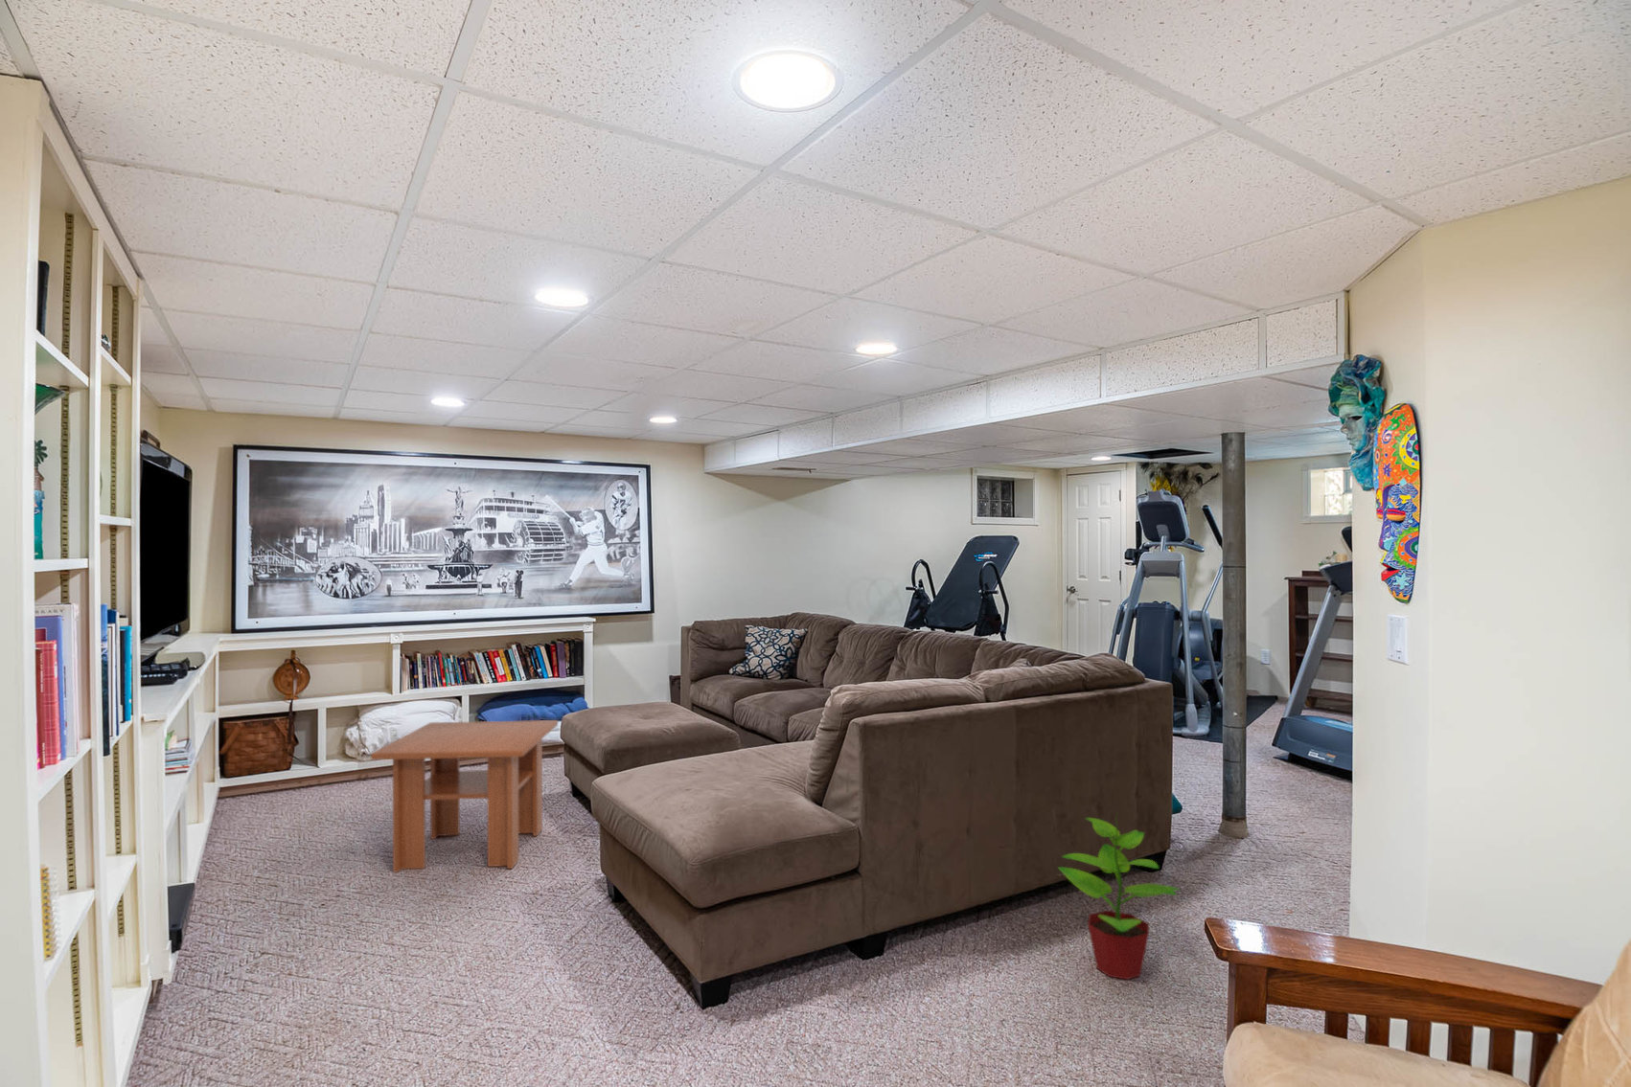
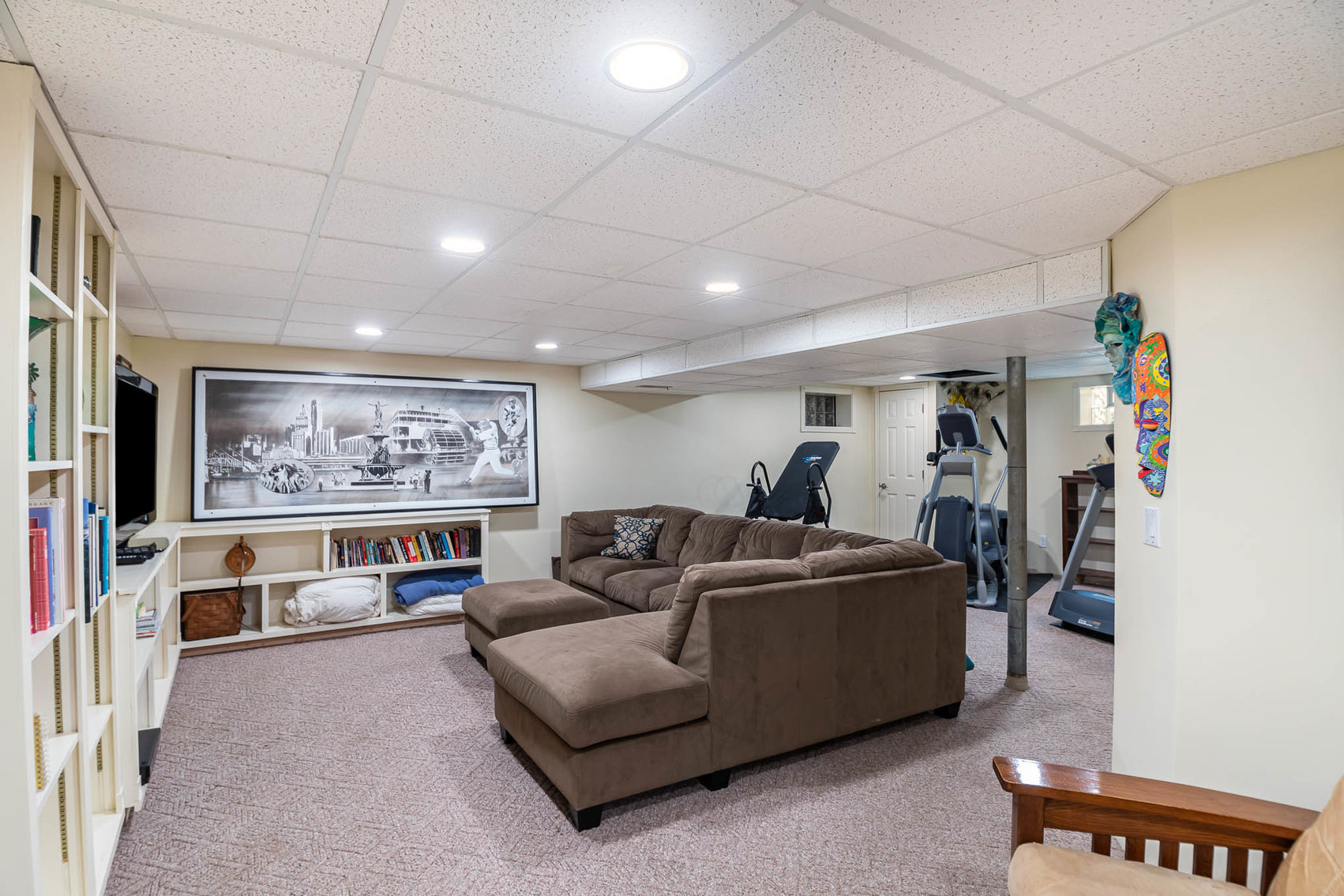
- coffee table [370,719,558,873]
- potted plant [1057,812,1182,980]
